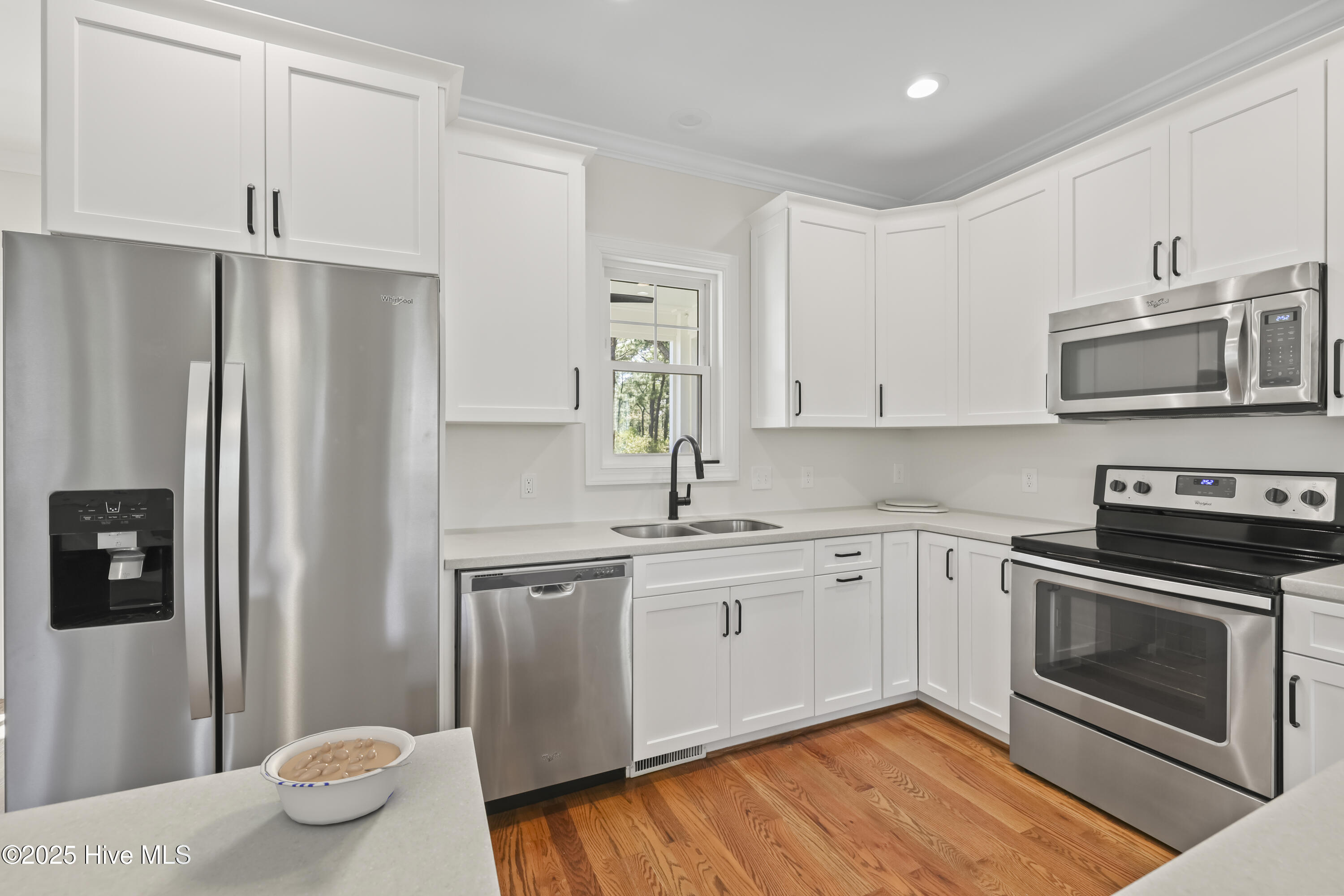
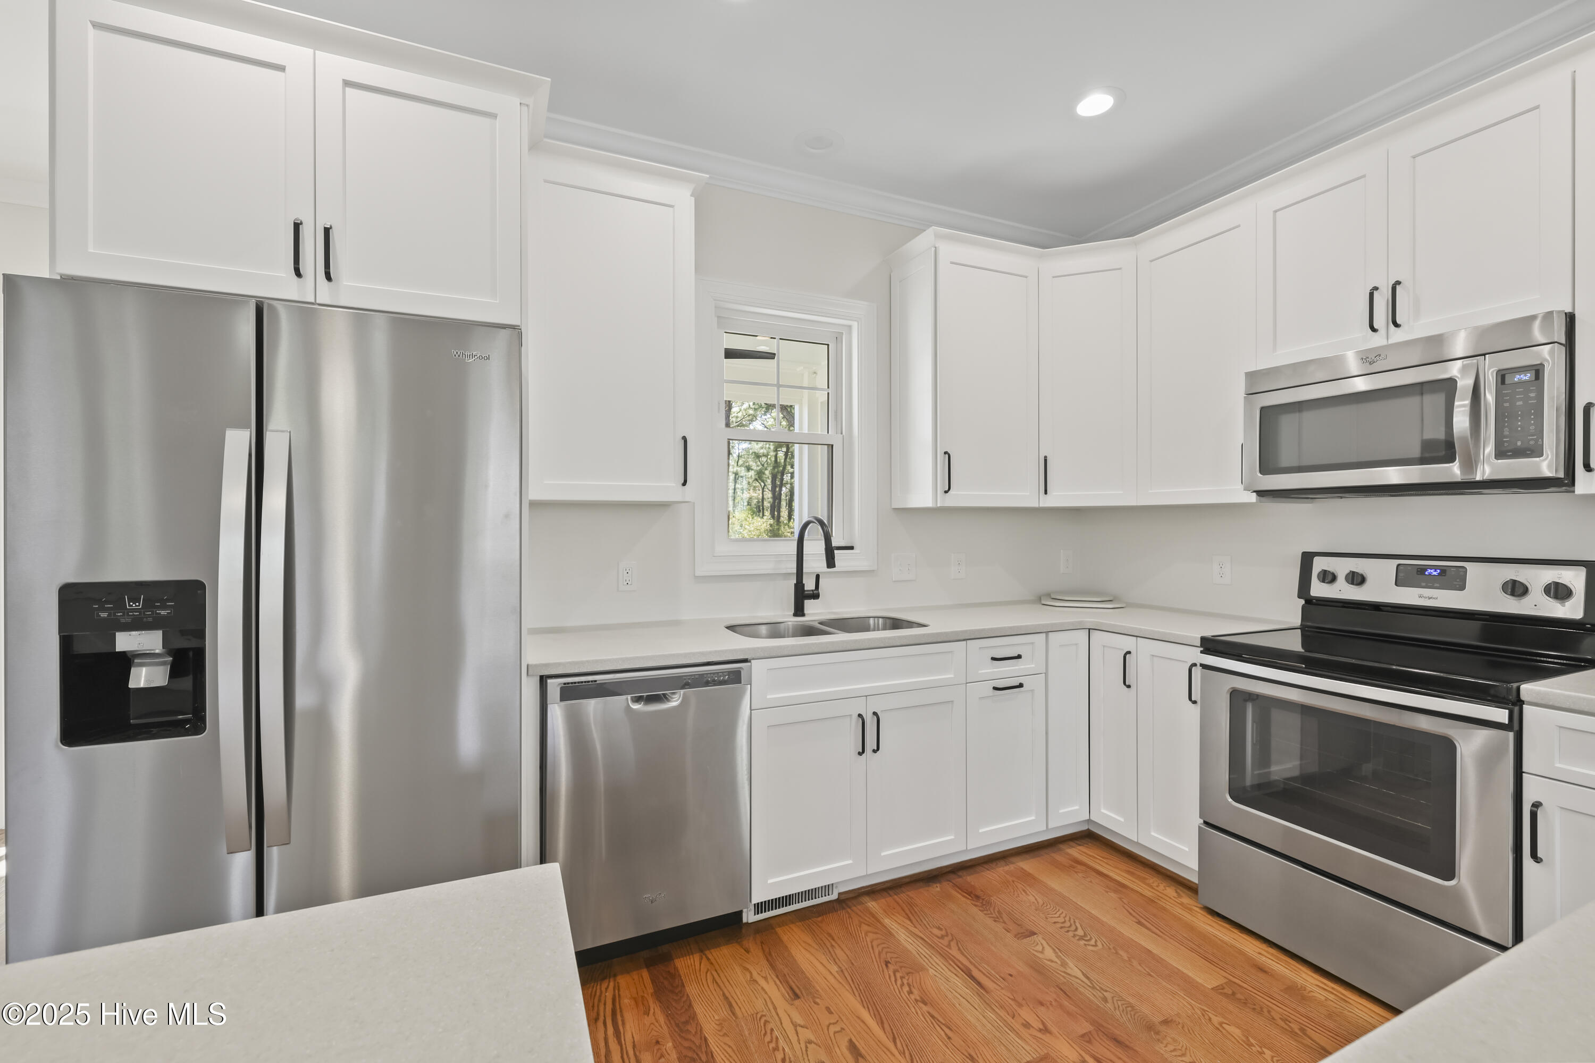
- legume [260,726,416,825]
